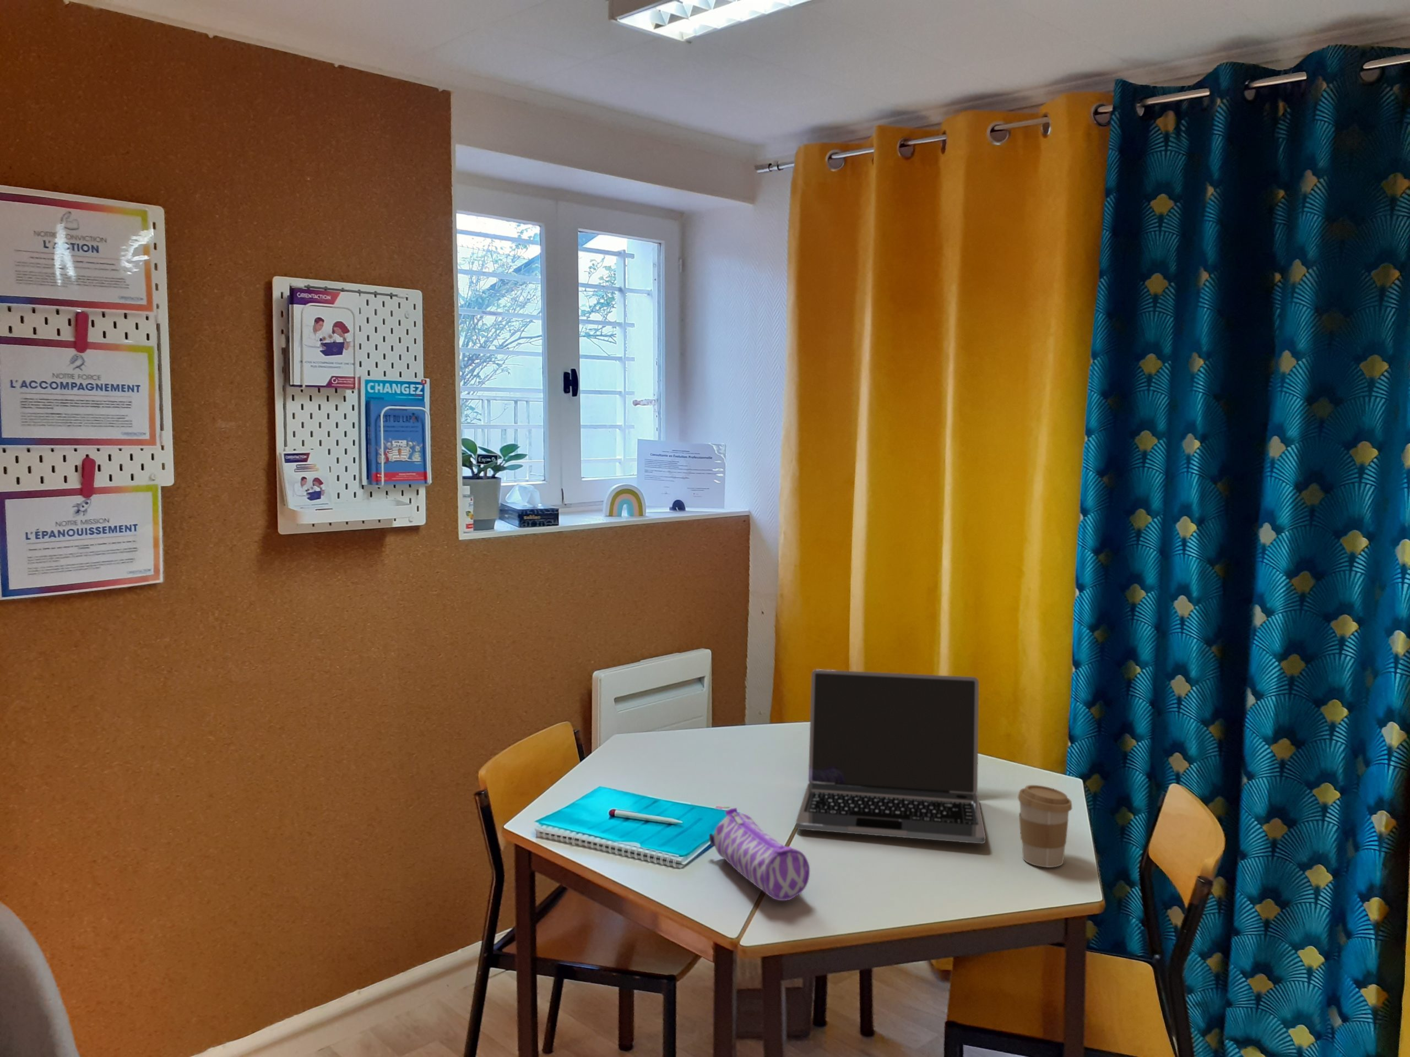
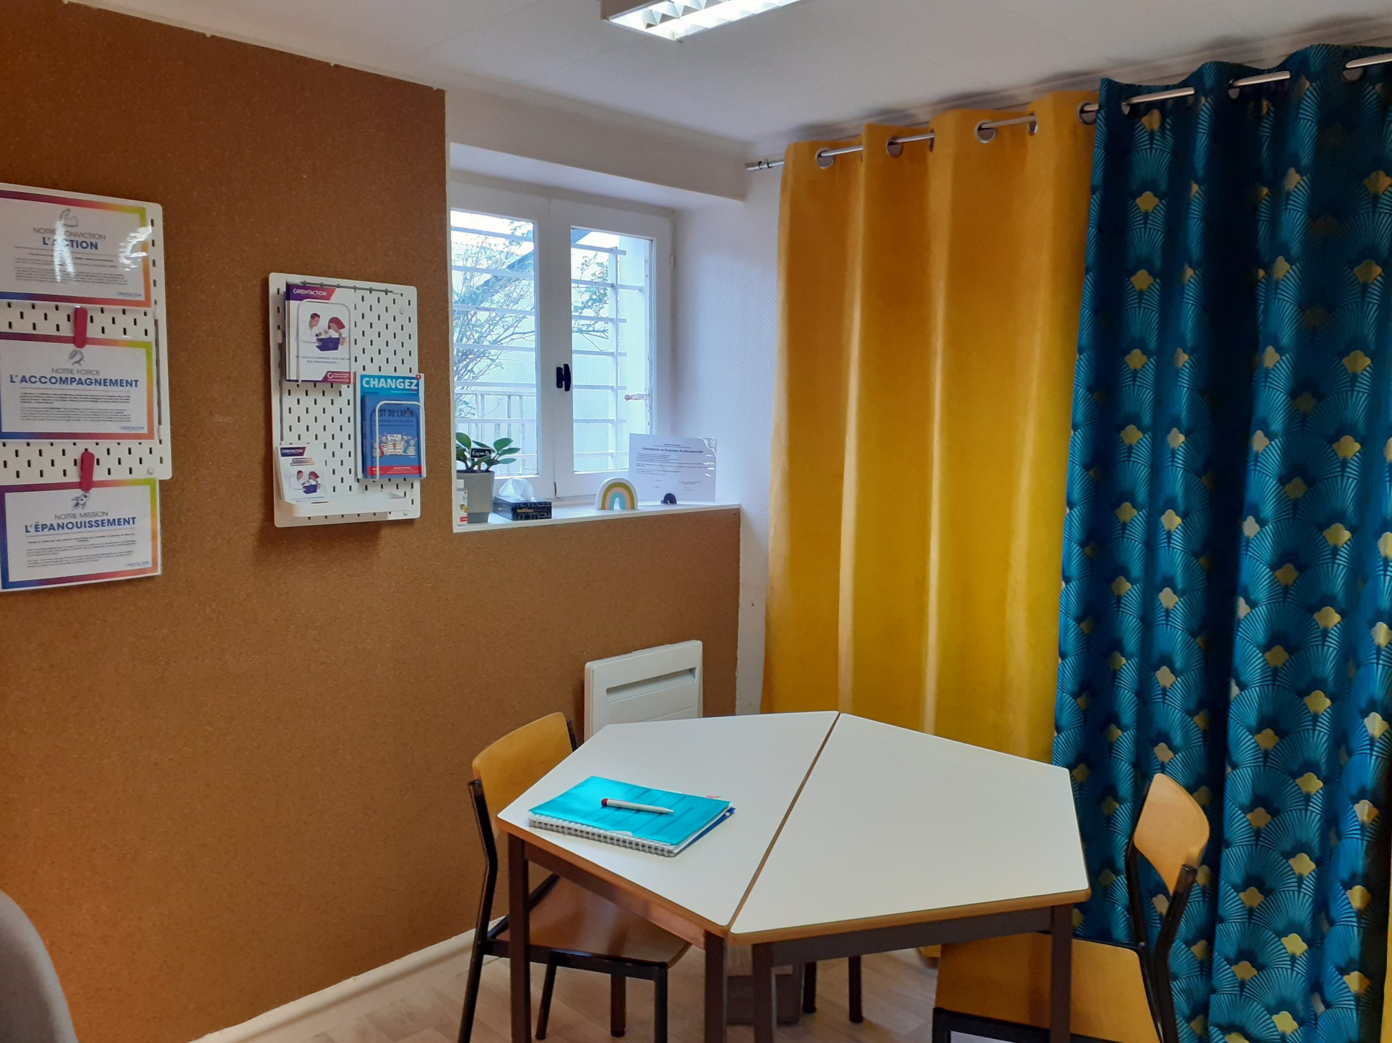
- pencil case [708,807,810,902]
- coffee cup [1017,785,1072,868]
- laptop [795,668,986,844]
